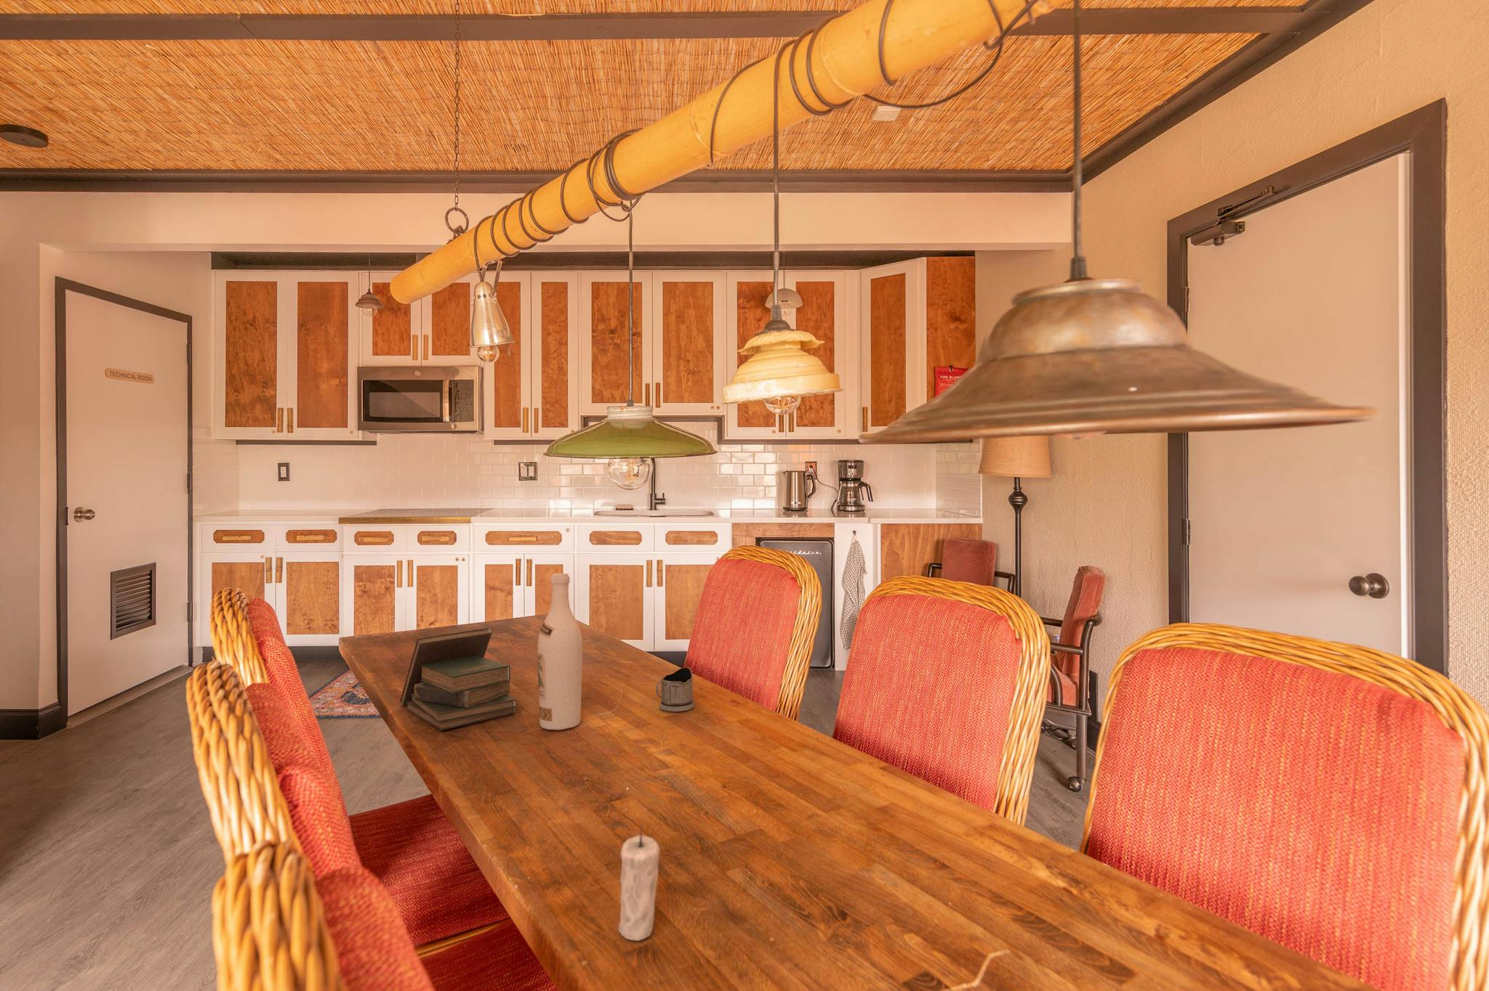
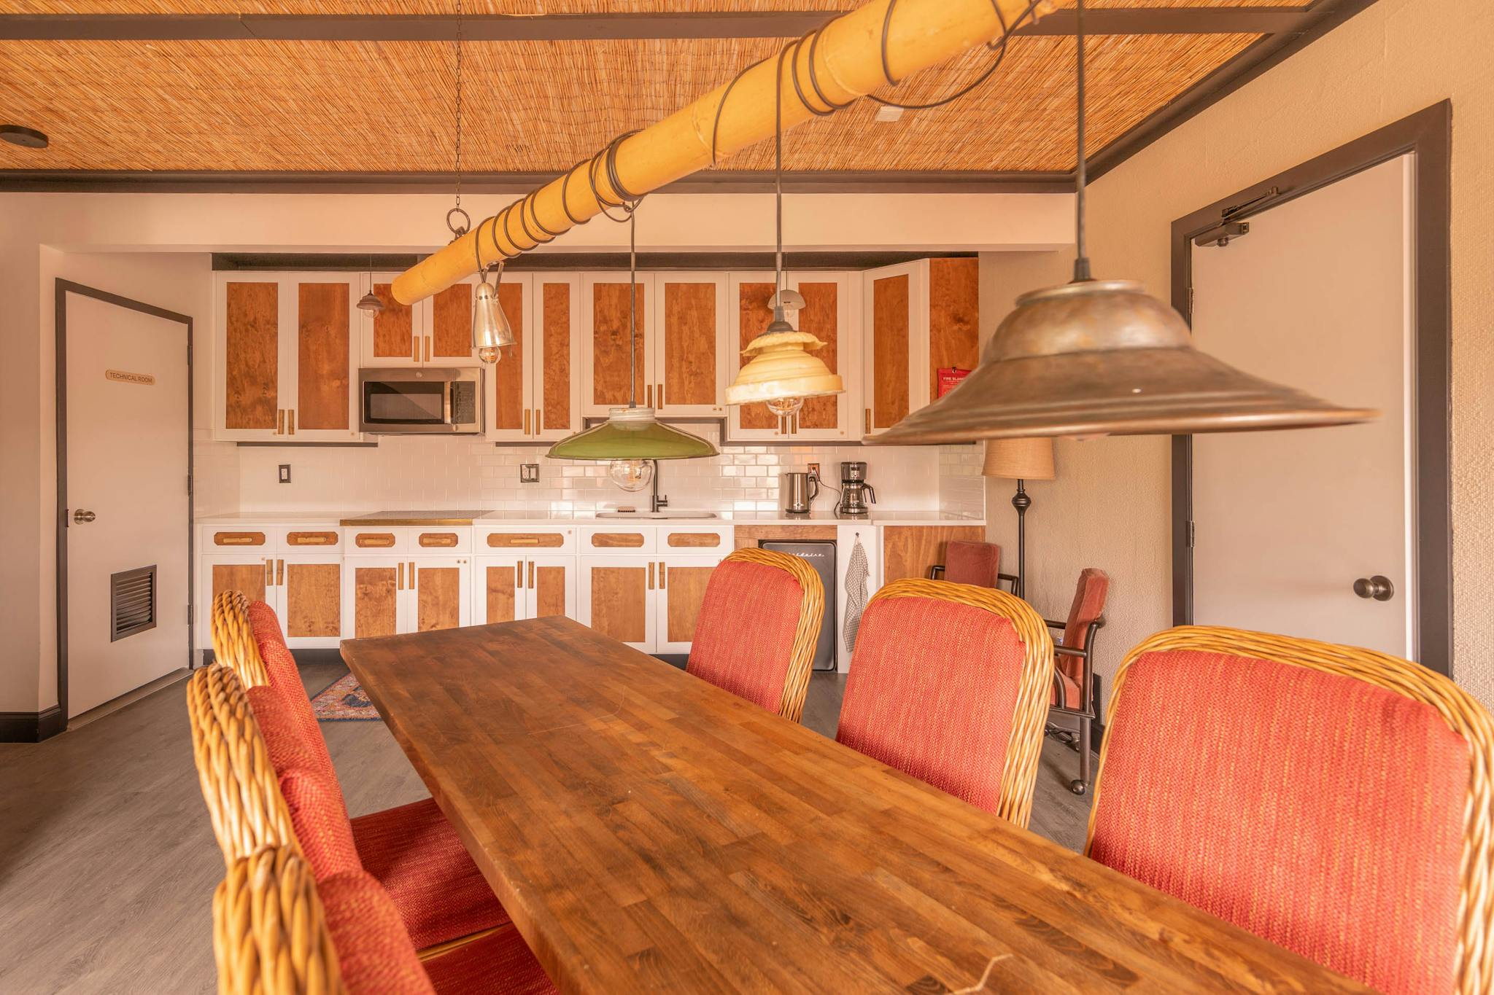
- candle [618,820,661,941]
- wine bottle [537,573,583,731]
- tea glass holder [655,667,695,712]
- book [400,627,517,731]
